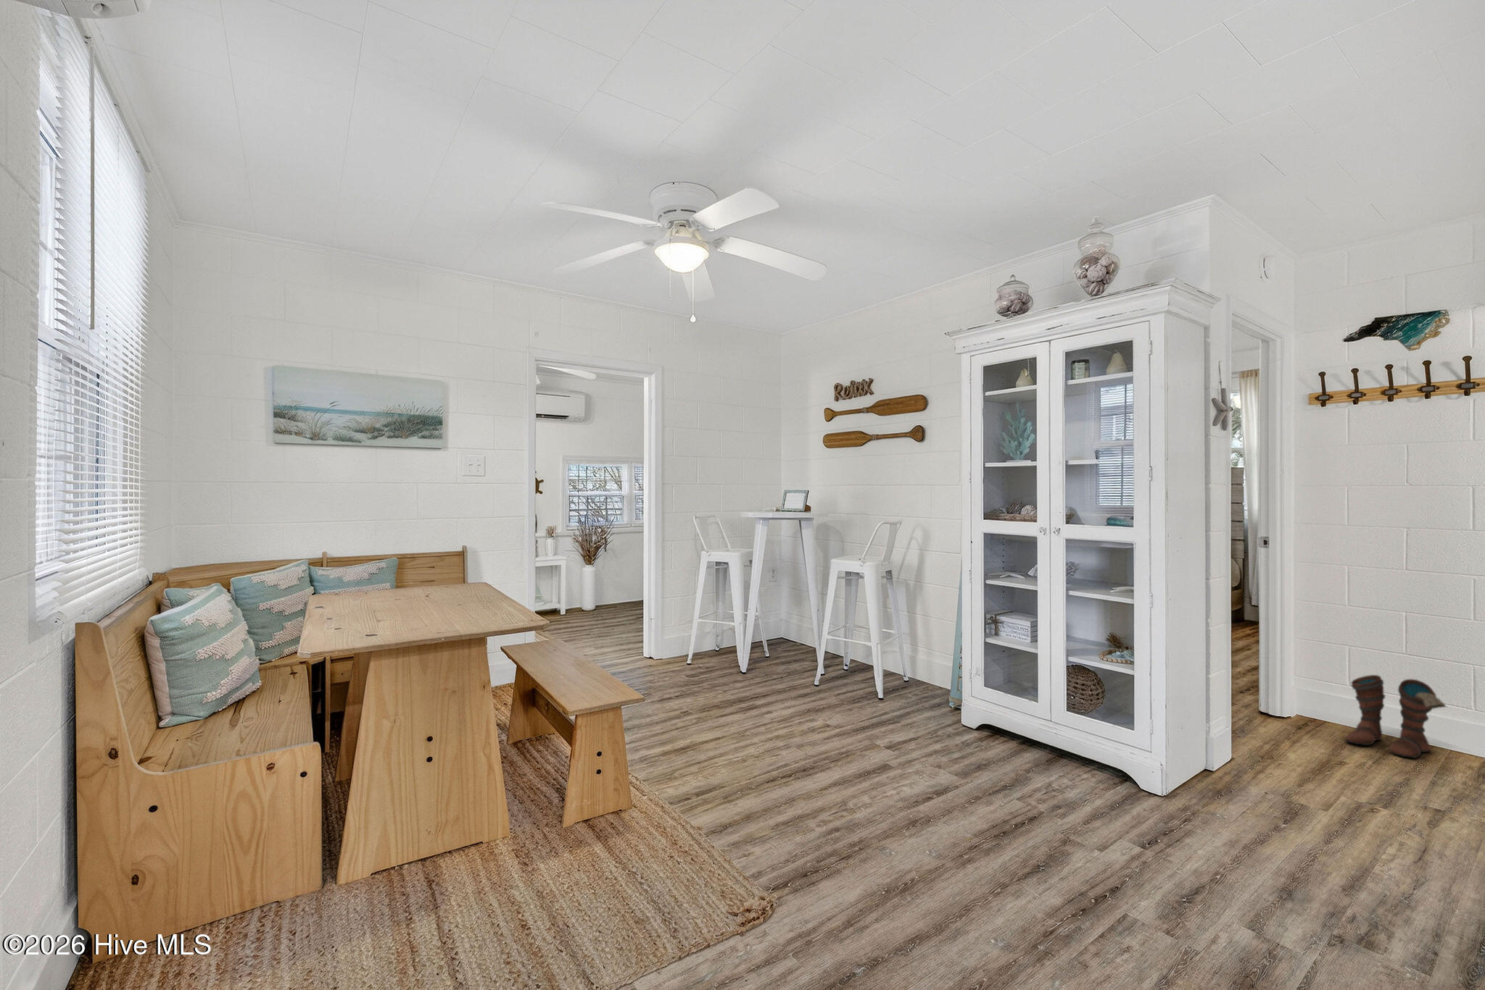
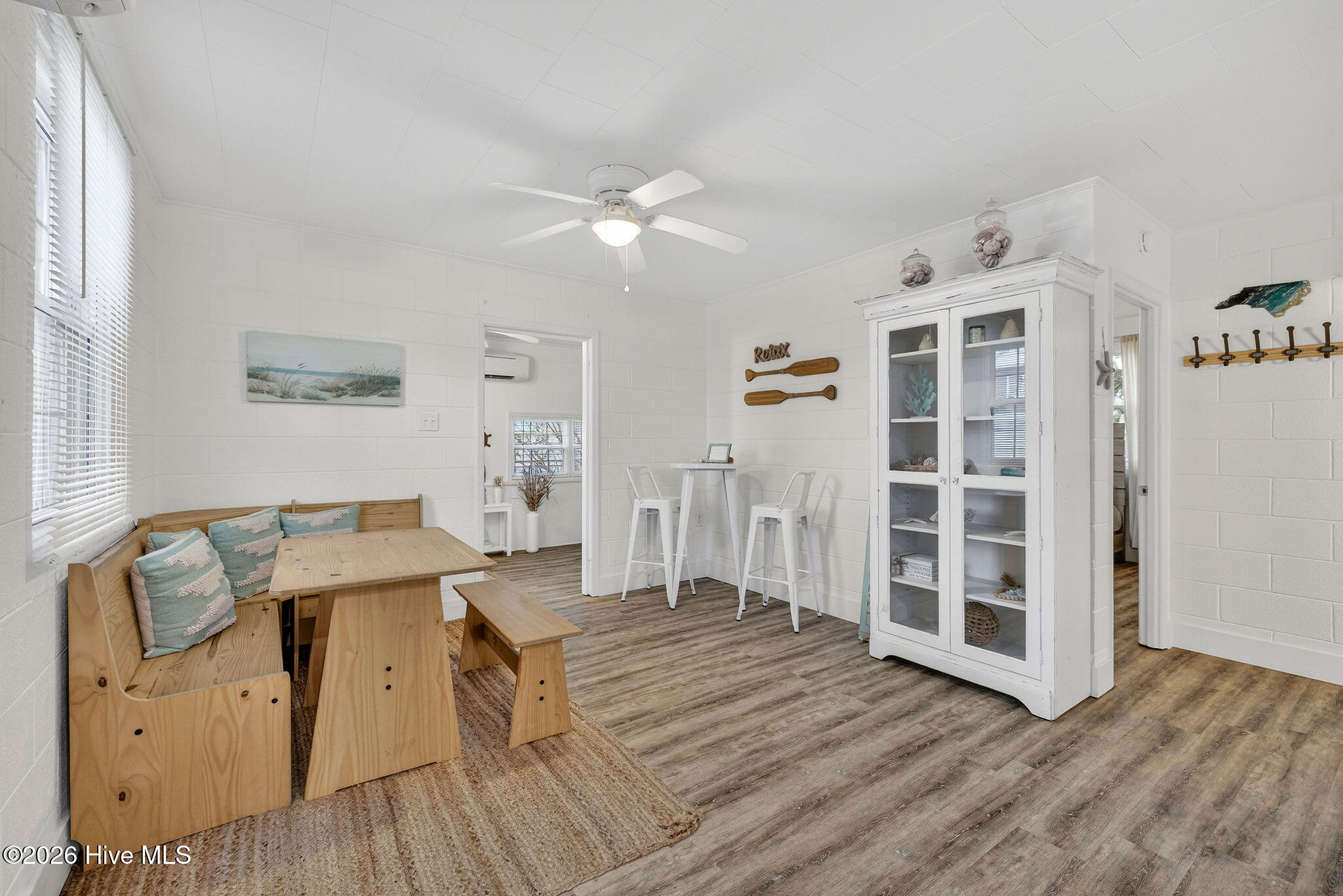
- boots [1345,674,1449,759]
